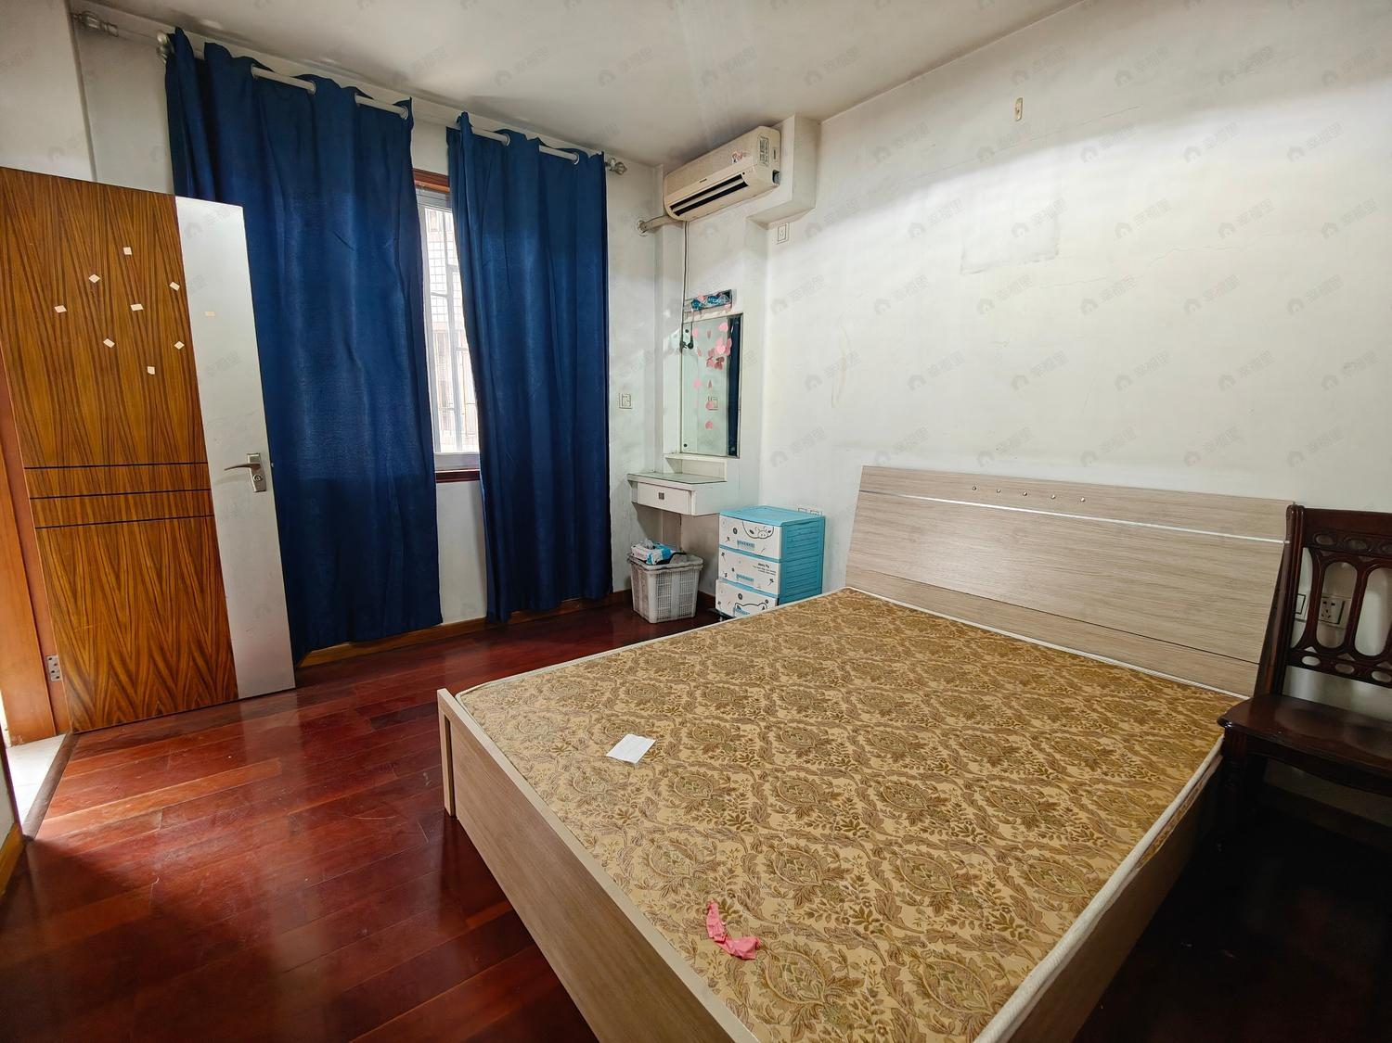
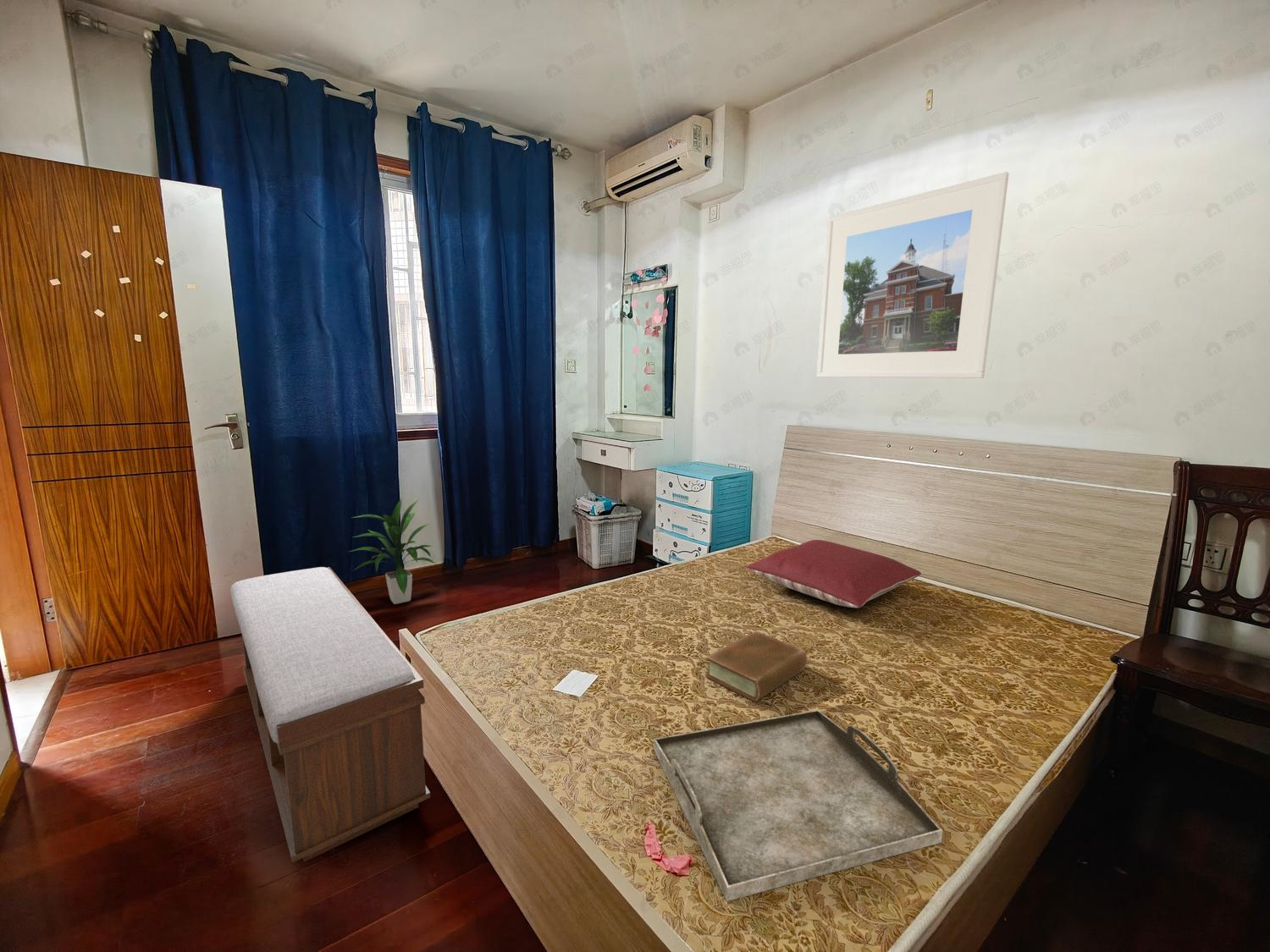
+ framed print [816,171,1010,379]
+ pillow [745,539,922,608]
+ bench [229,566,431,863]
+ book [704,630,808,702]
+ indoor plant [349,498,437,605]
+ serving tray [653,709,943,902]
